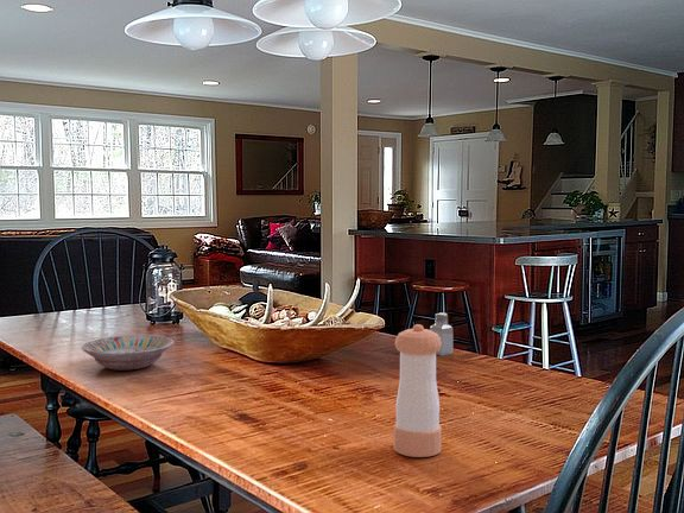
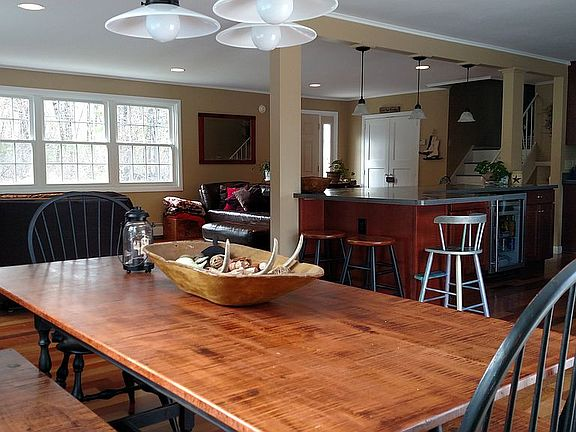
- saltshaker [429,312,454,356]
- bowl [81,334,175,372]
- pepper shaker [393,323,443,458]
